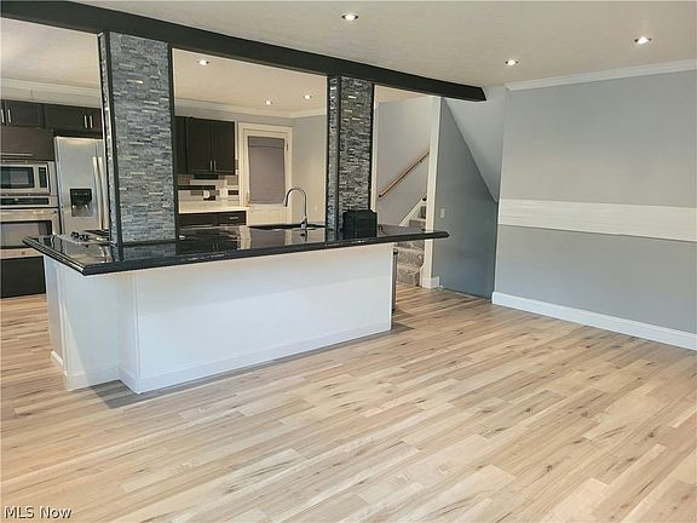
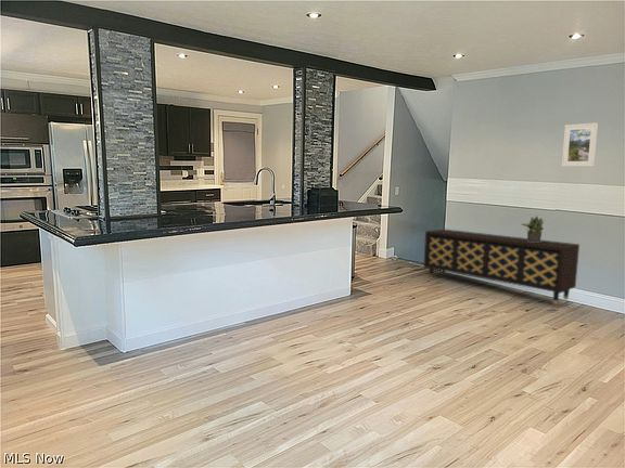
+ potted plant [520,216,546,242]
+ sideboard [423,229,581,306]
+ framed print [561,121,599,168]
